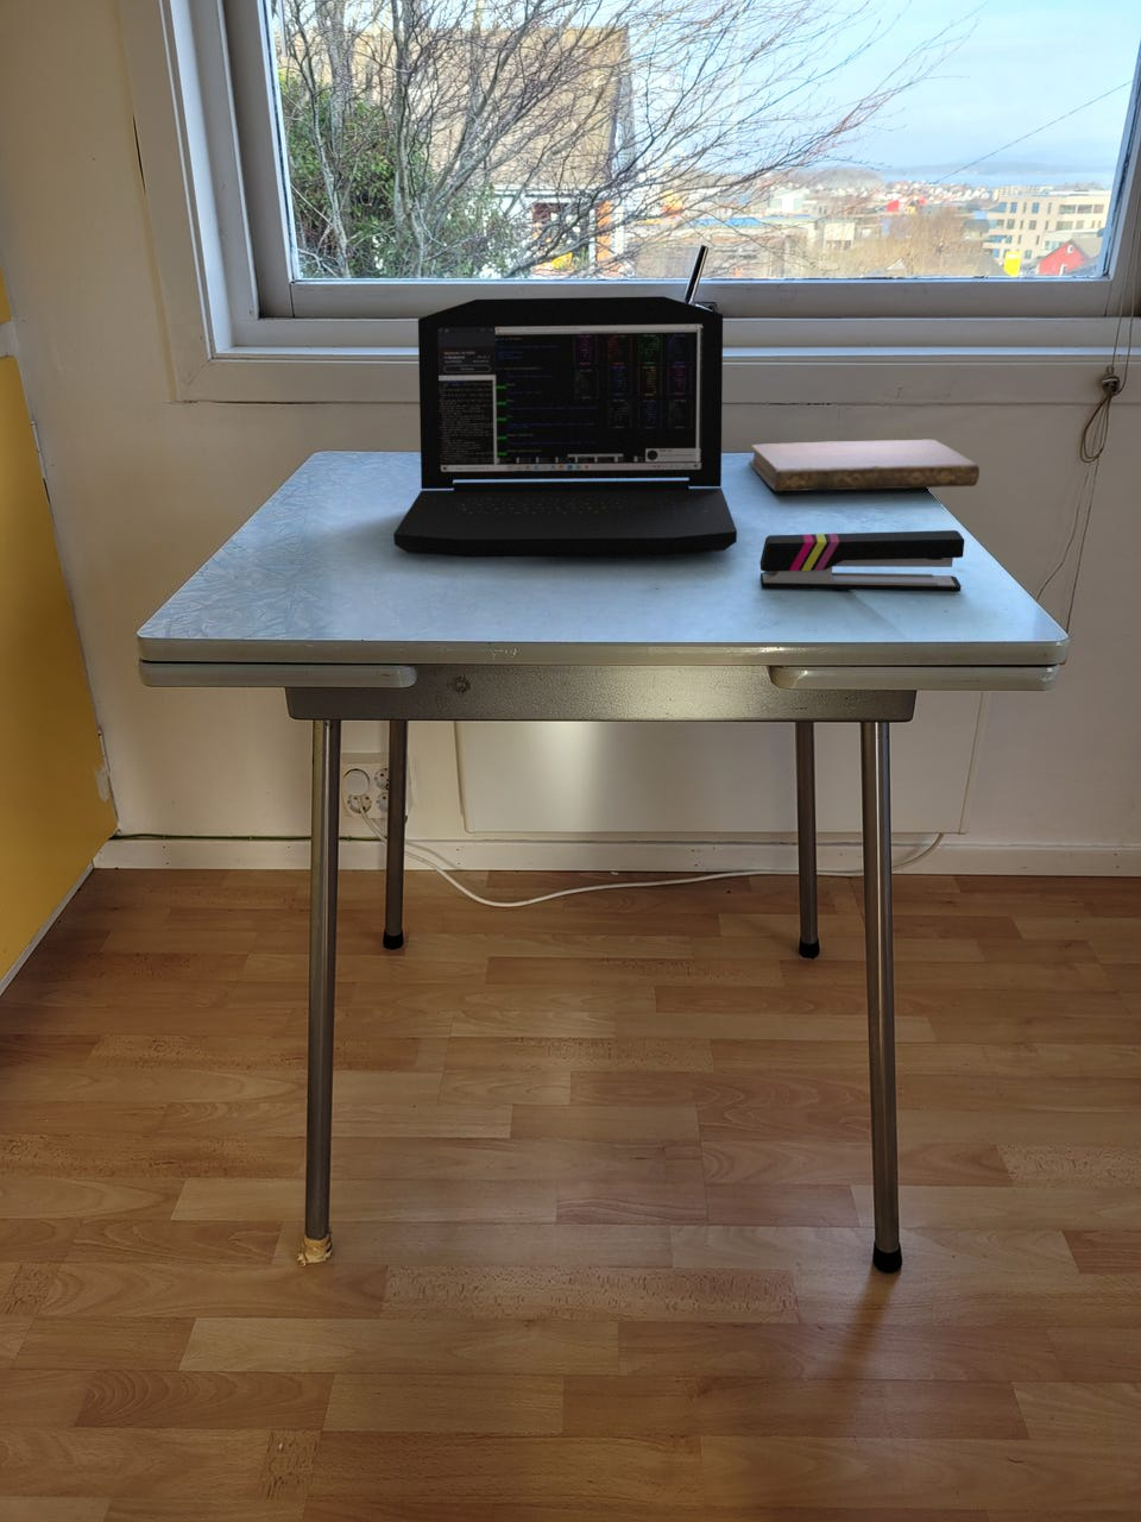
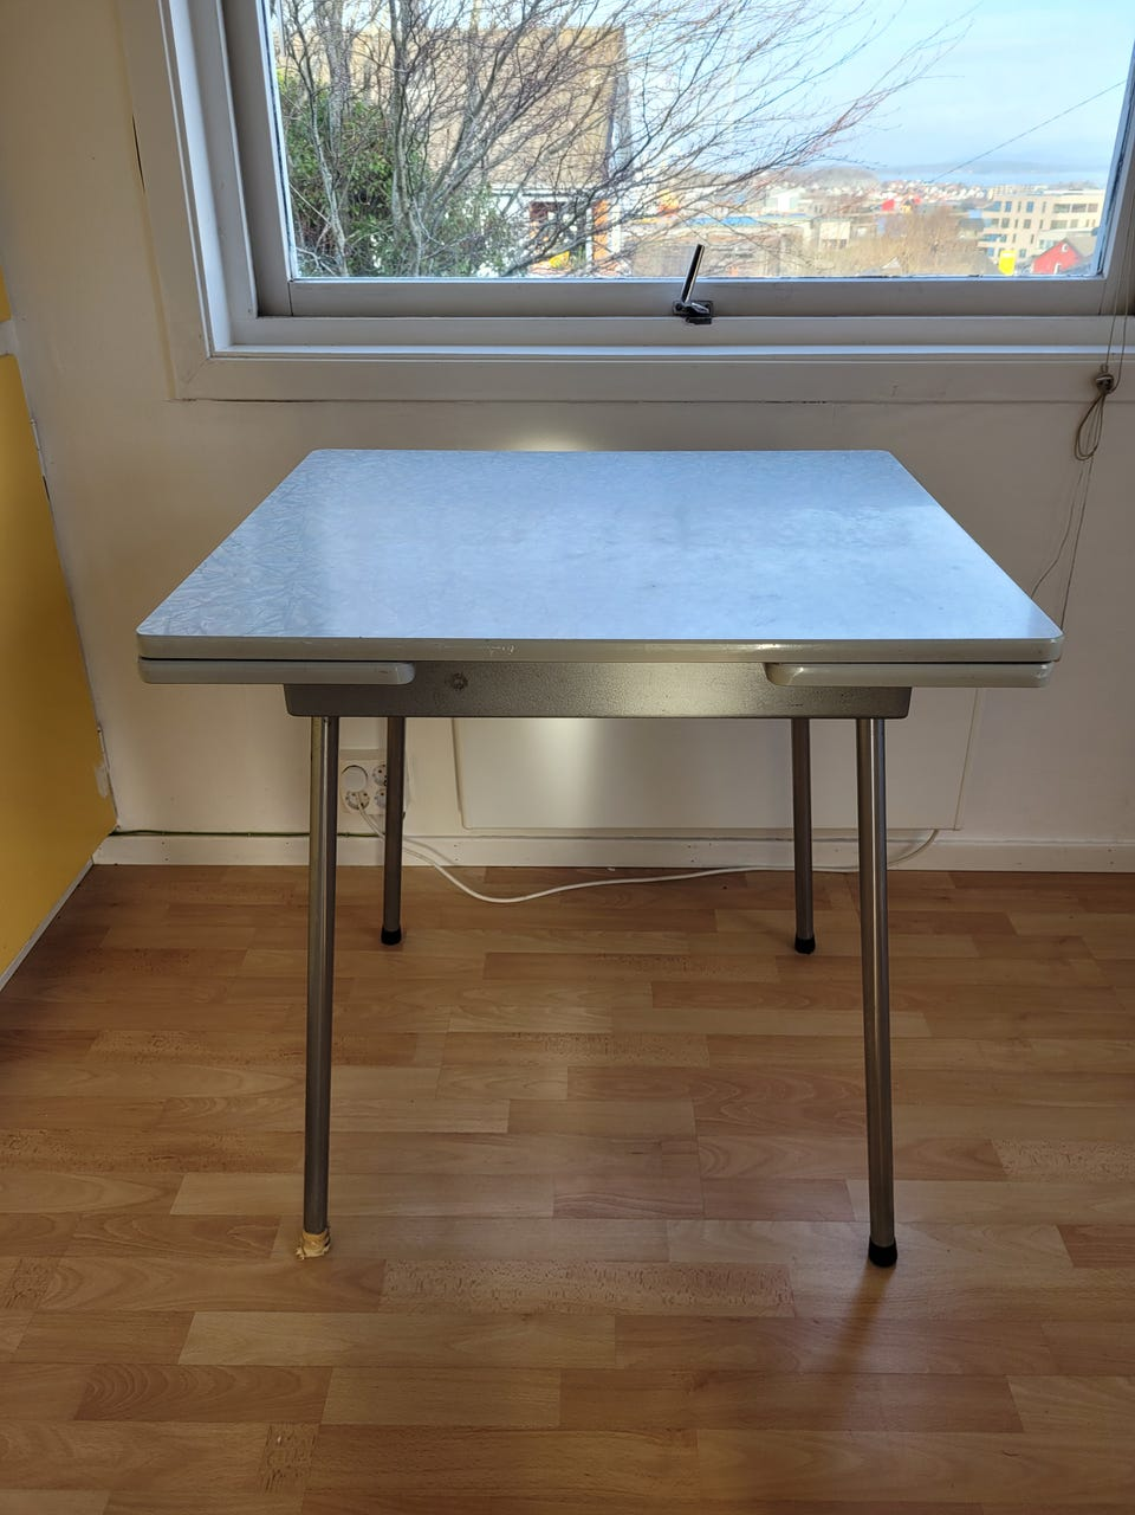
- stapler [759,530,966,593]
- laptop [392,295,738,558]
- notebook [748,439,980,493]
